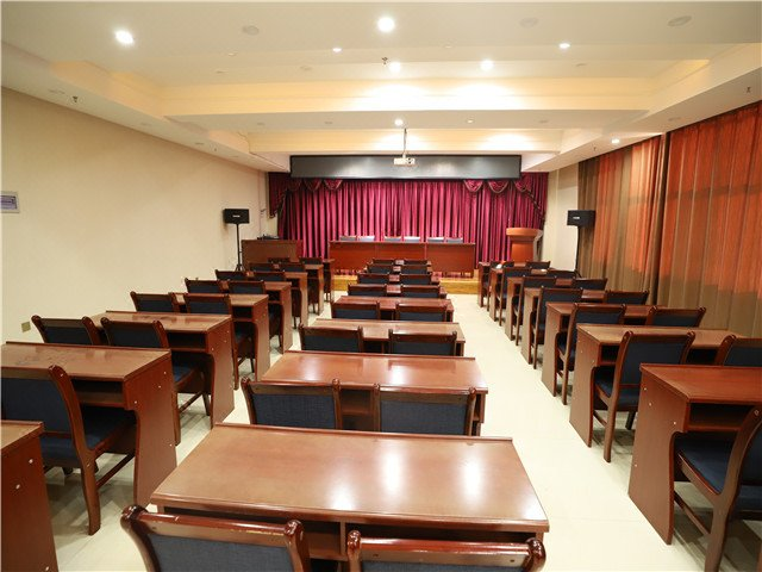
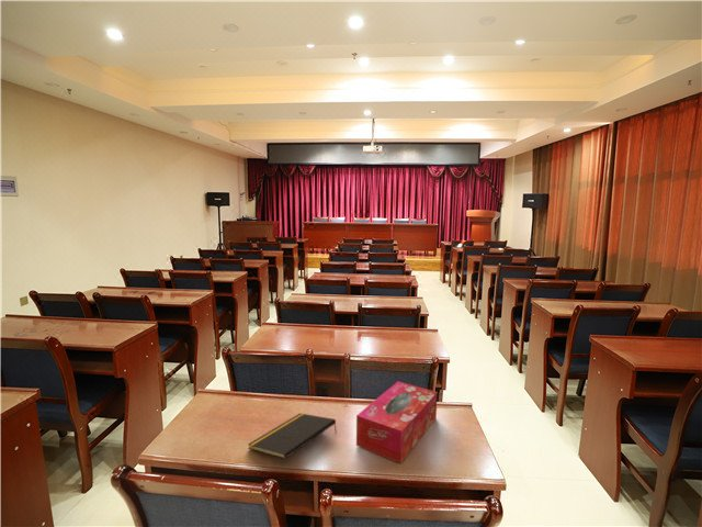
+ tissue box [355,381,439,464]
+ notepad [247,412,338,460]
